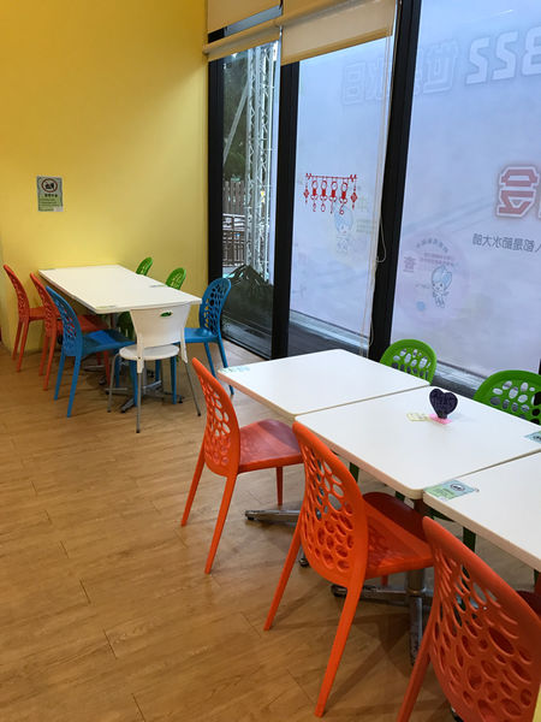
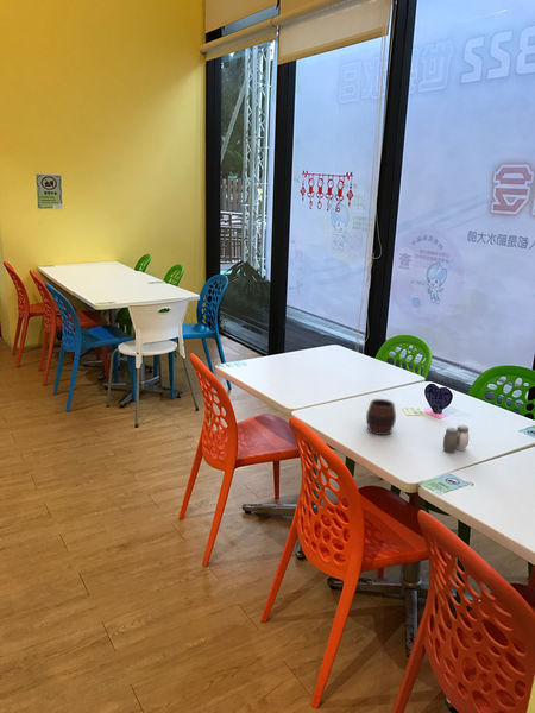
+ cup [365,398,397,436]
+ salt and pepper shaker [442,424,470,454]
